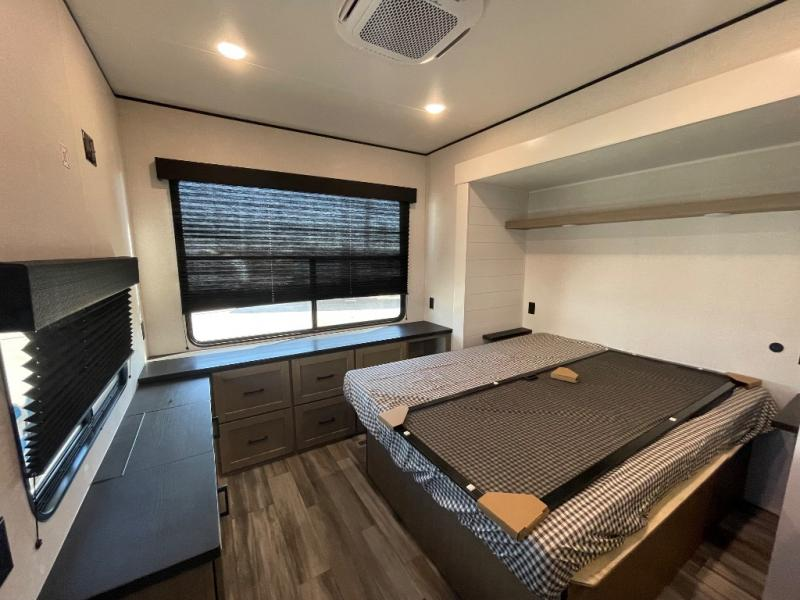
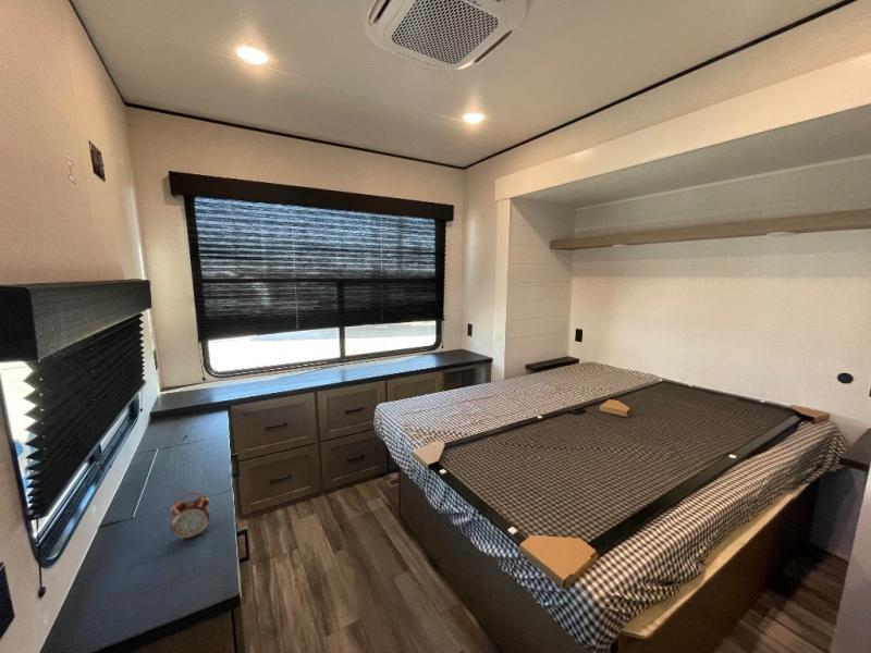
+ alarm clock [170,492,211,542]
